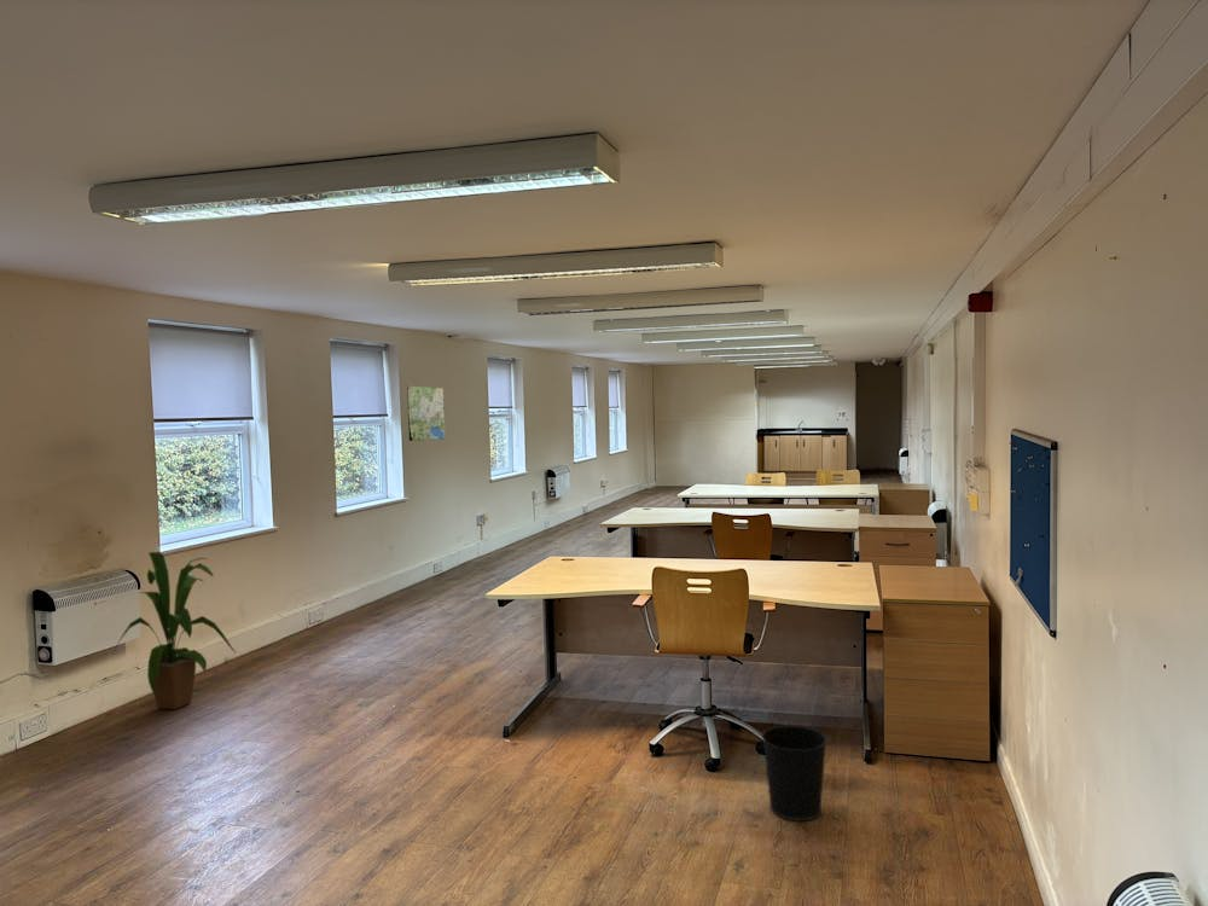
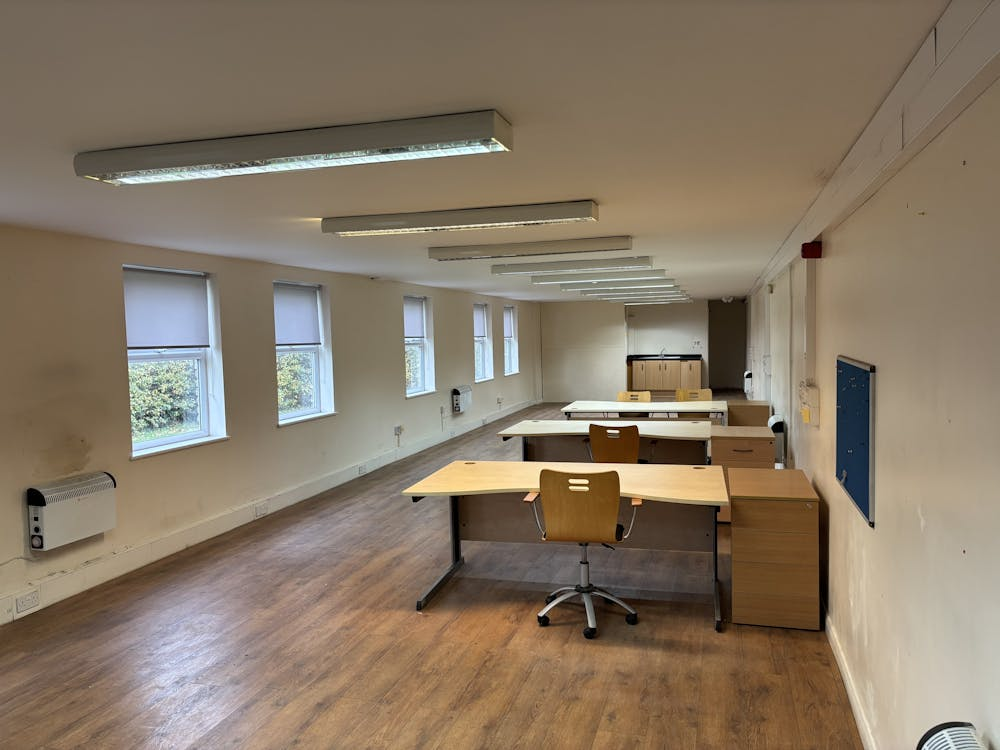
- wastebasket [761,725,829,823]
- house plant [111,551,238,710]
- road map [406,385,447,442]
